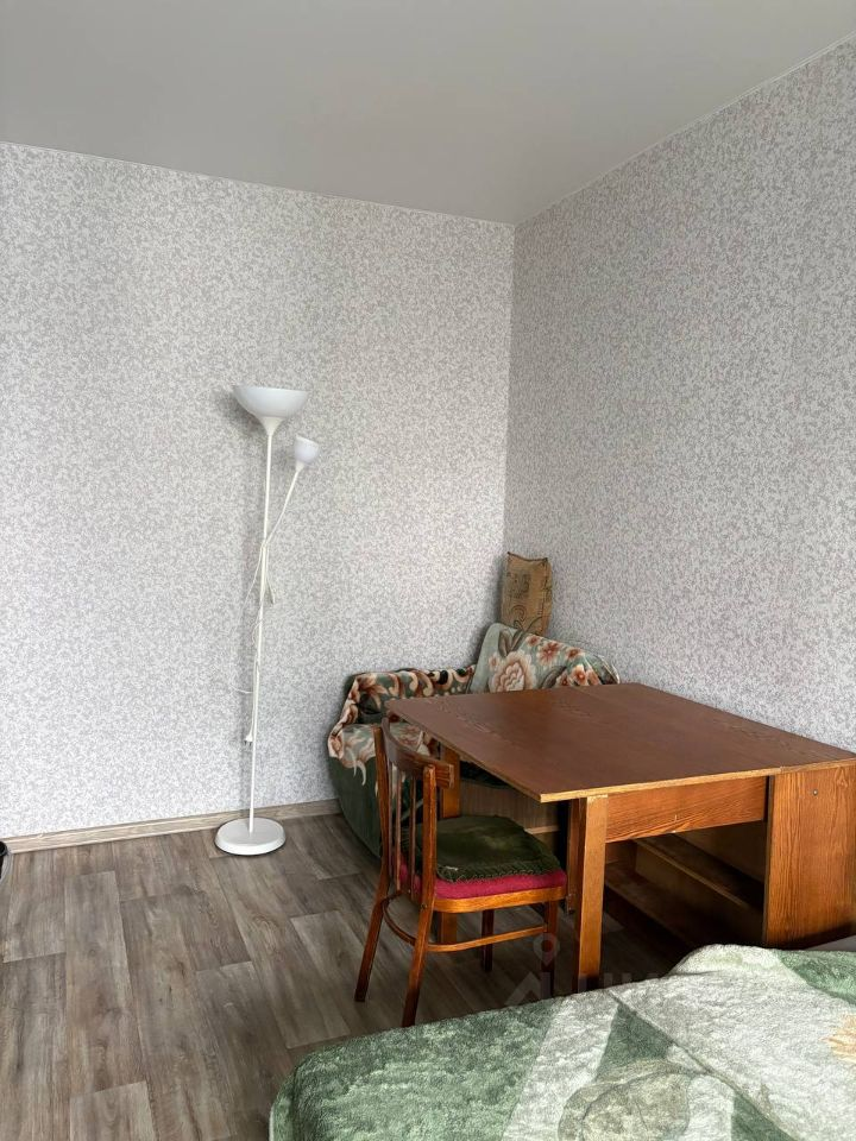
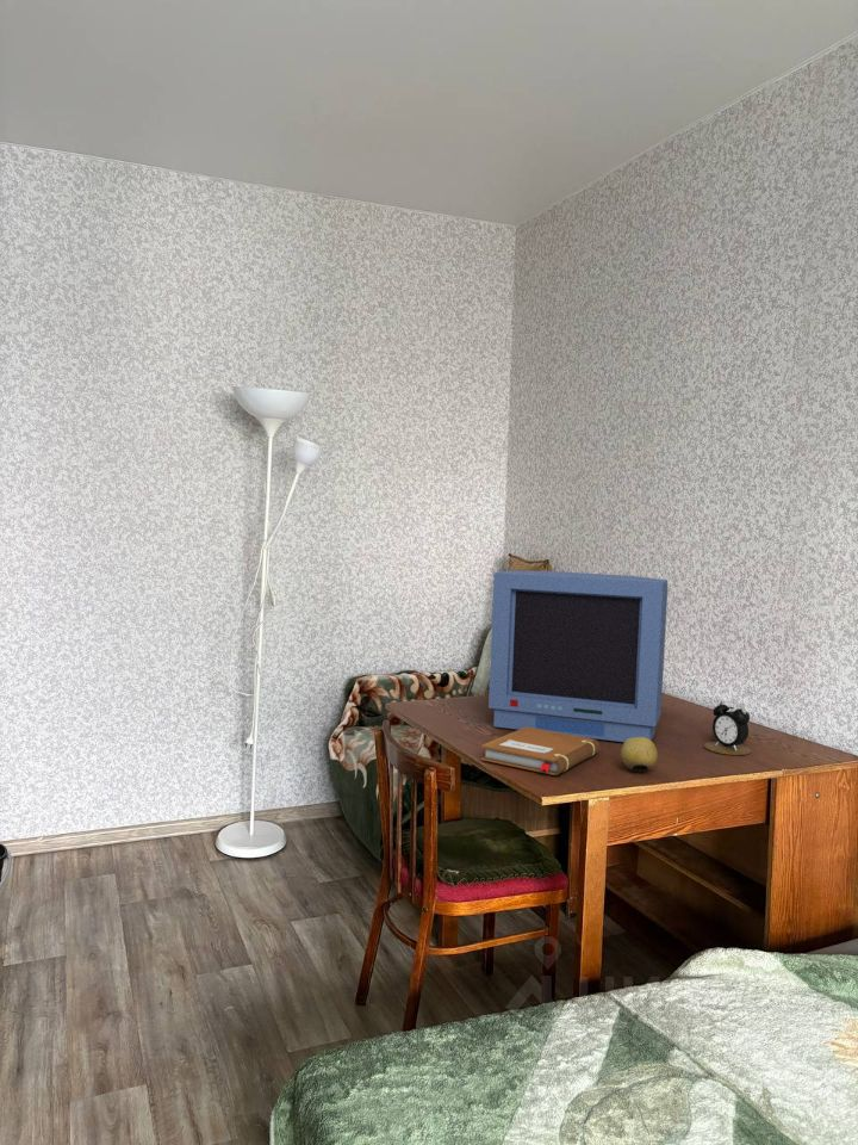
+ notebook [480,726,601,776]
+ alarm clock [703,700,752,756]
+ fruit [620,737,659,774]
+ monitor [487,570,669,743]
